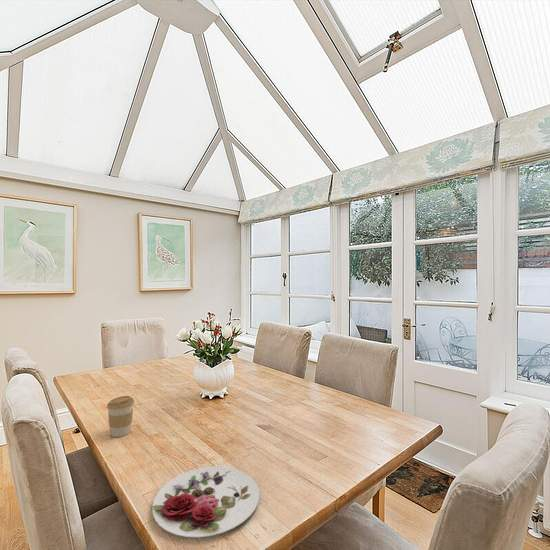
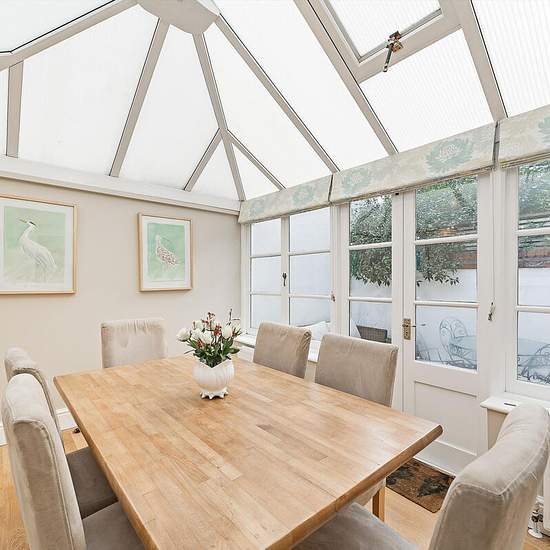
- coffee cup [106,395,135,438]
- plate [151,465,260,538]
